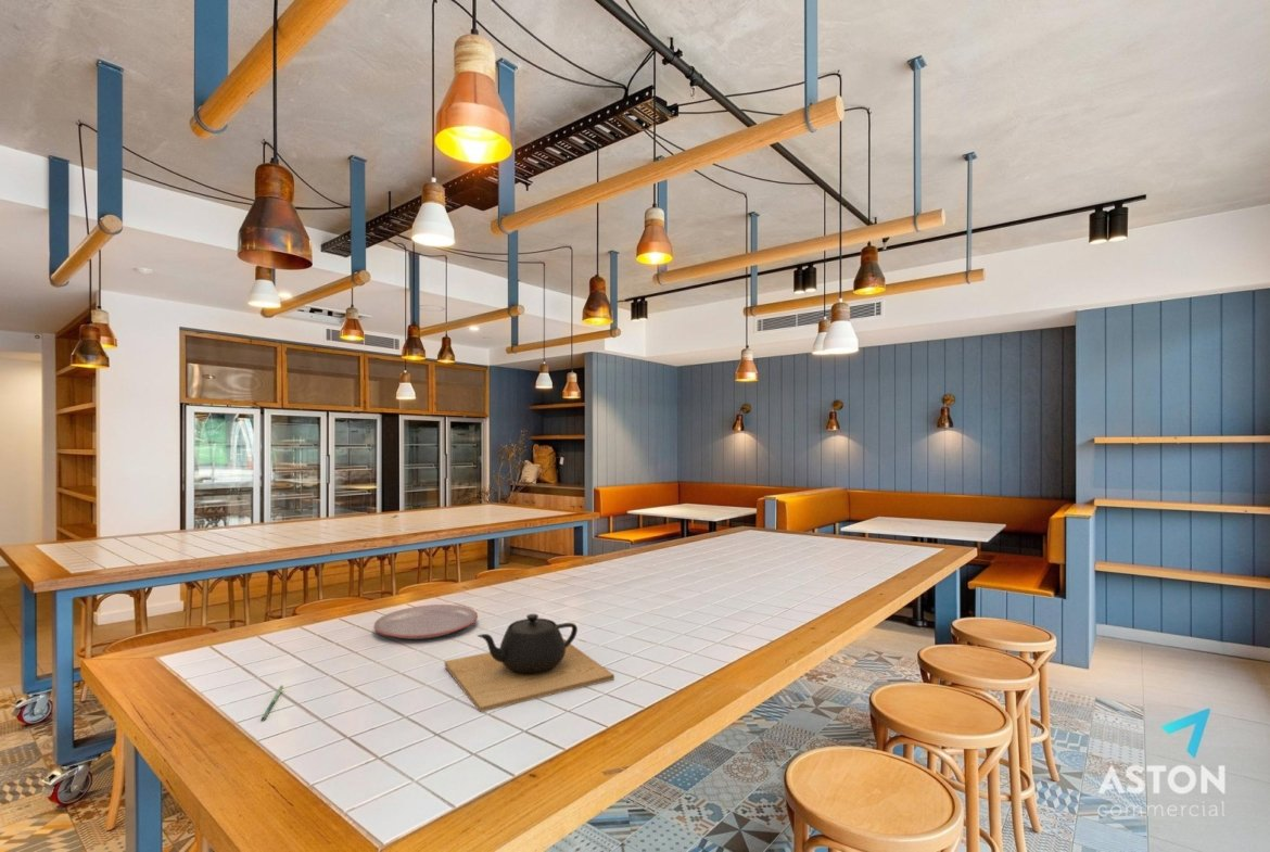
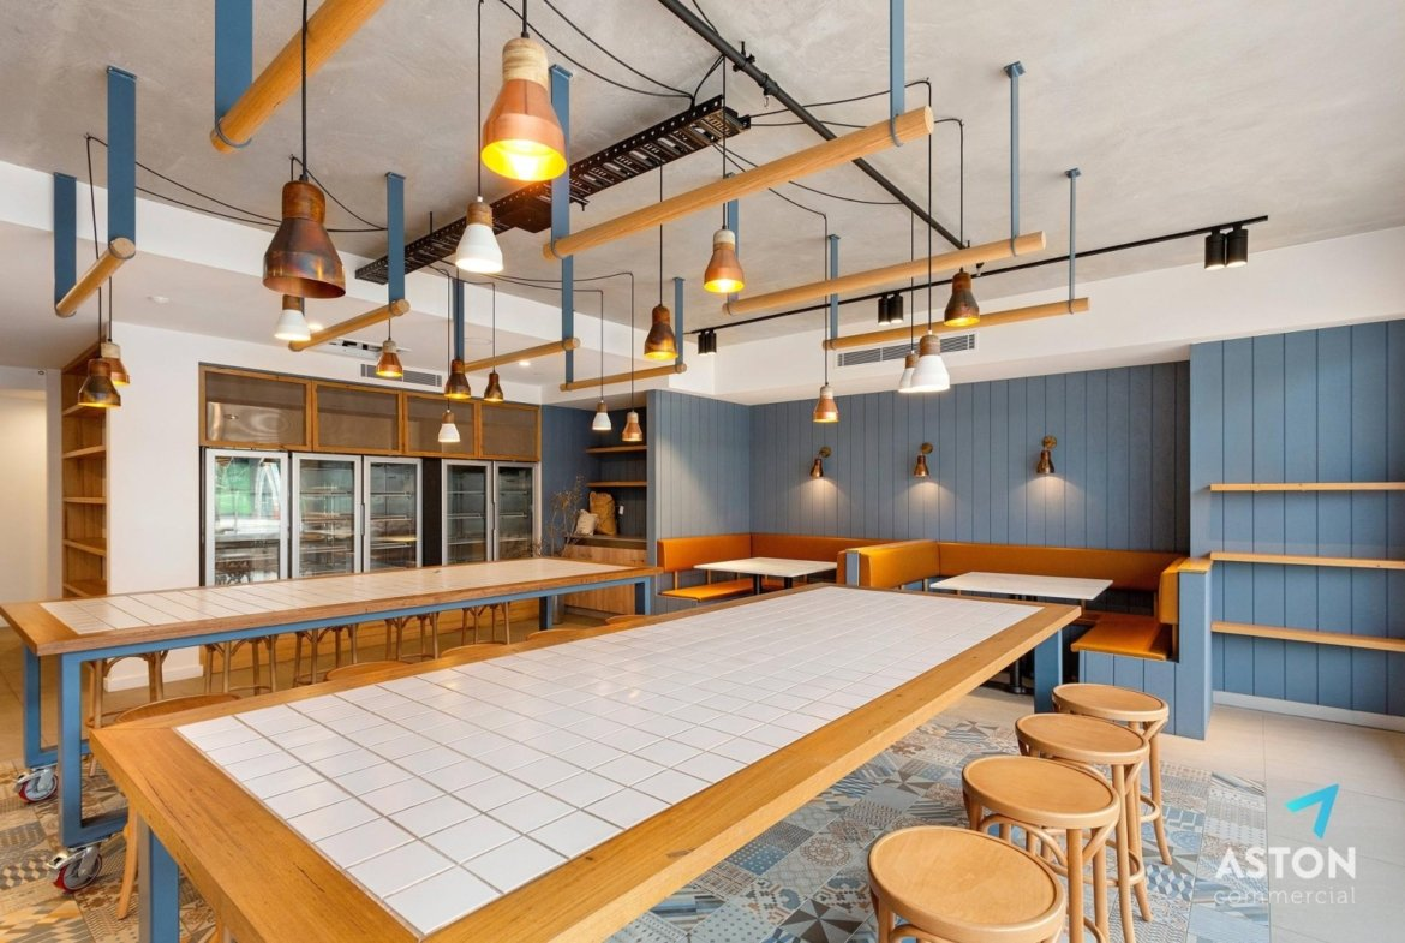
- plate [372,603,479,640]
- pen [261,685,284,722]
- teapot [444,613,615,713]
